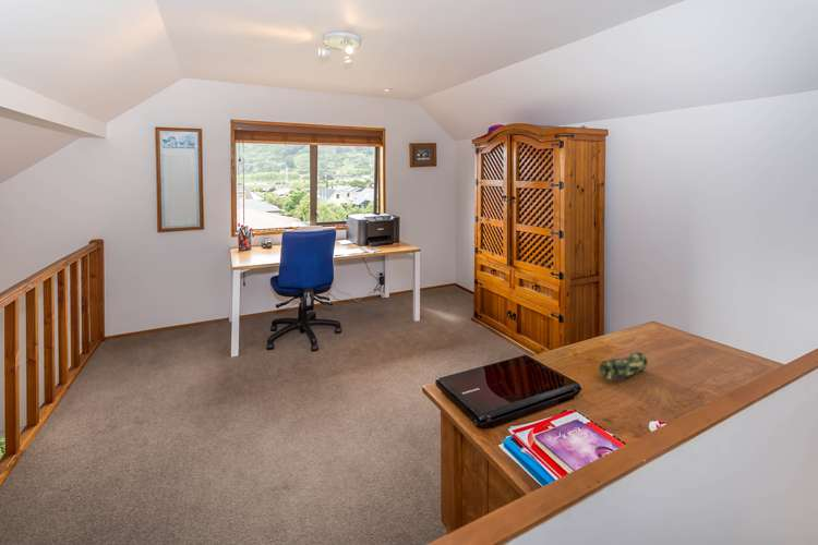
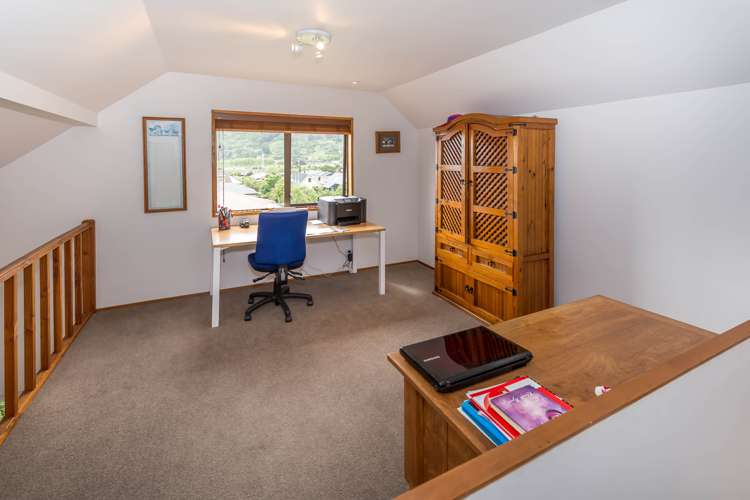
- pencil case [599,350,649,382]
